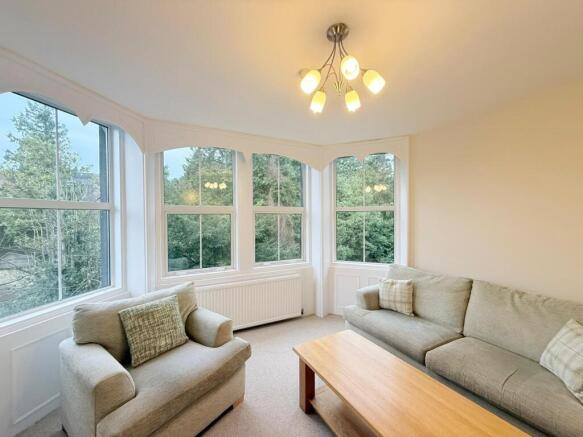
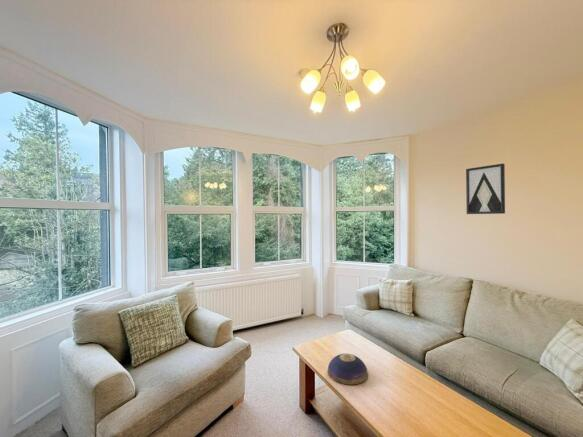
+ decorative bowl [327,353,369,386]
+ wall art [465,163,506,215]
